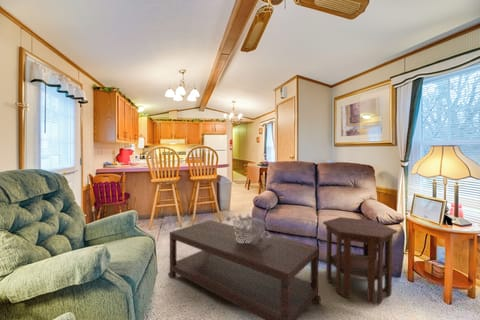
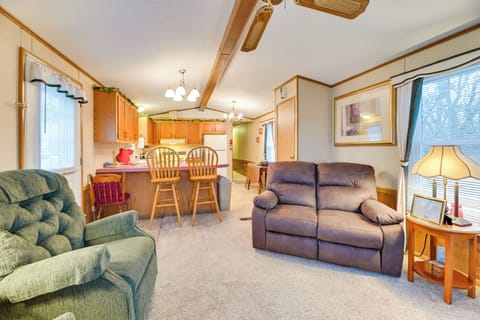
- coffee table [167,219,322,320]
- decorative bowl [225,212,271,243]
- side table [322,216,398,305]
